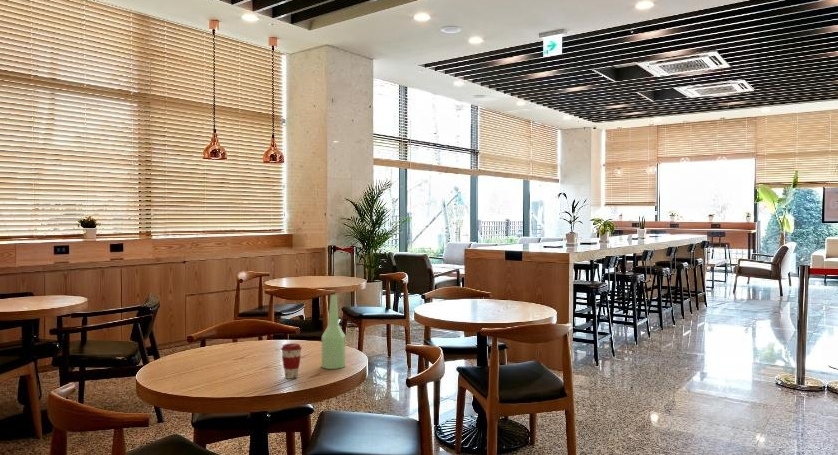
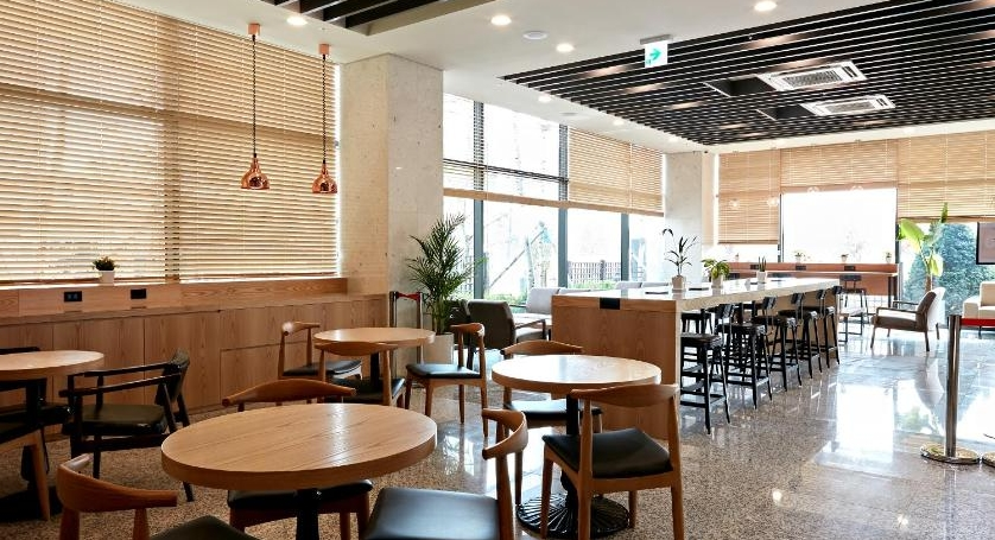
- bottle [321,294,346,370]
- coffee cup [280,342,303,379]
